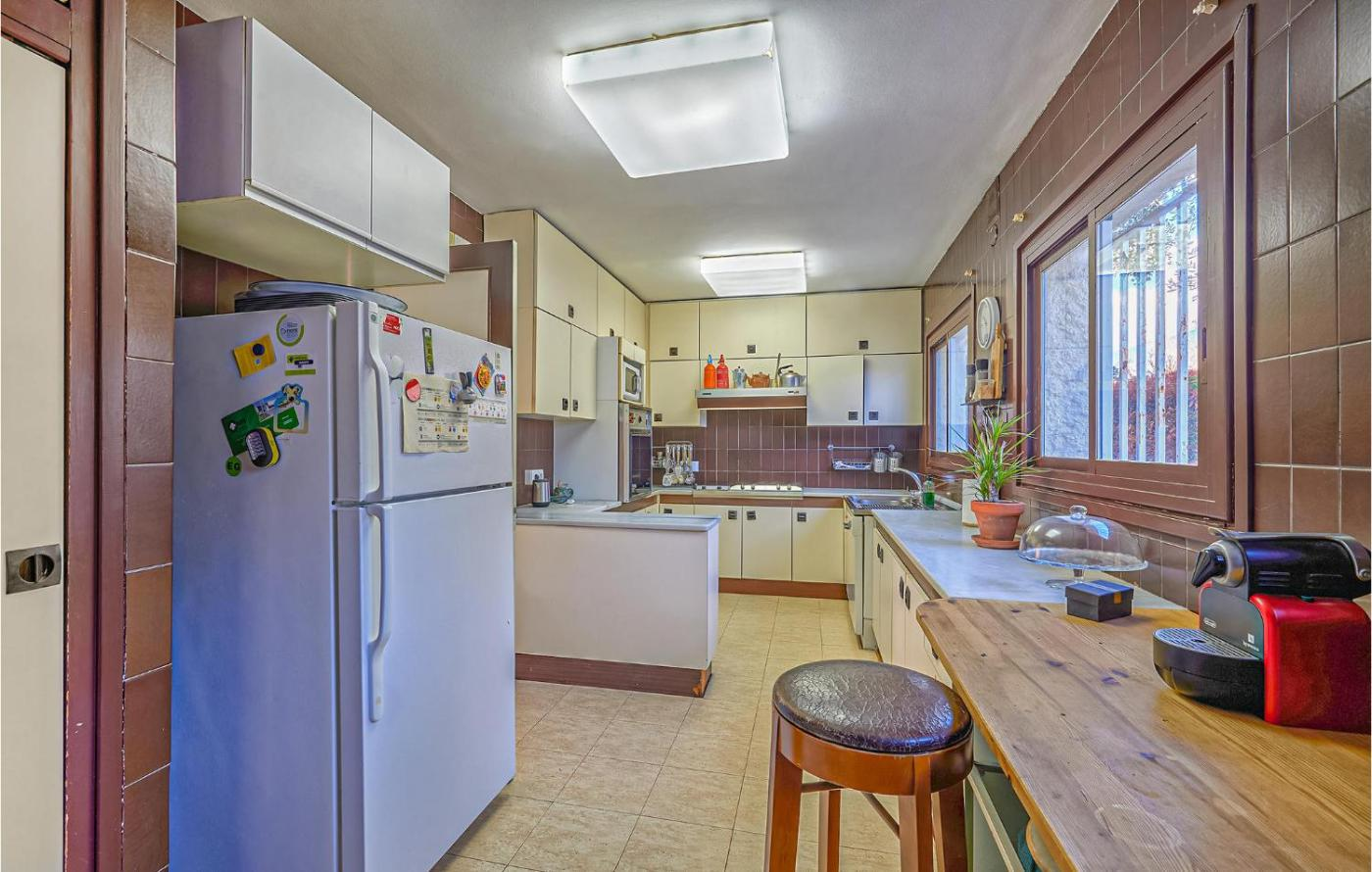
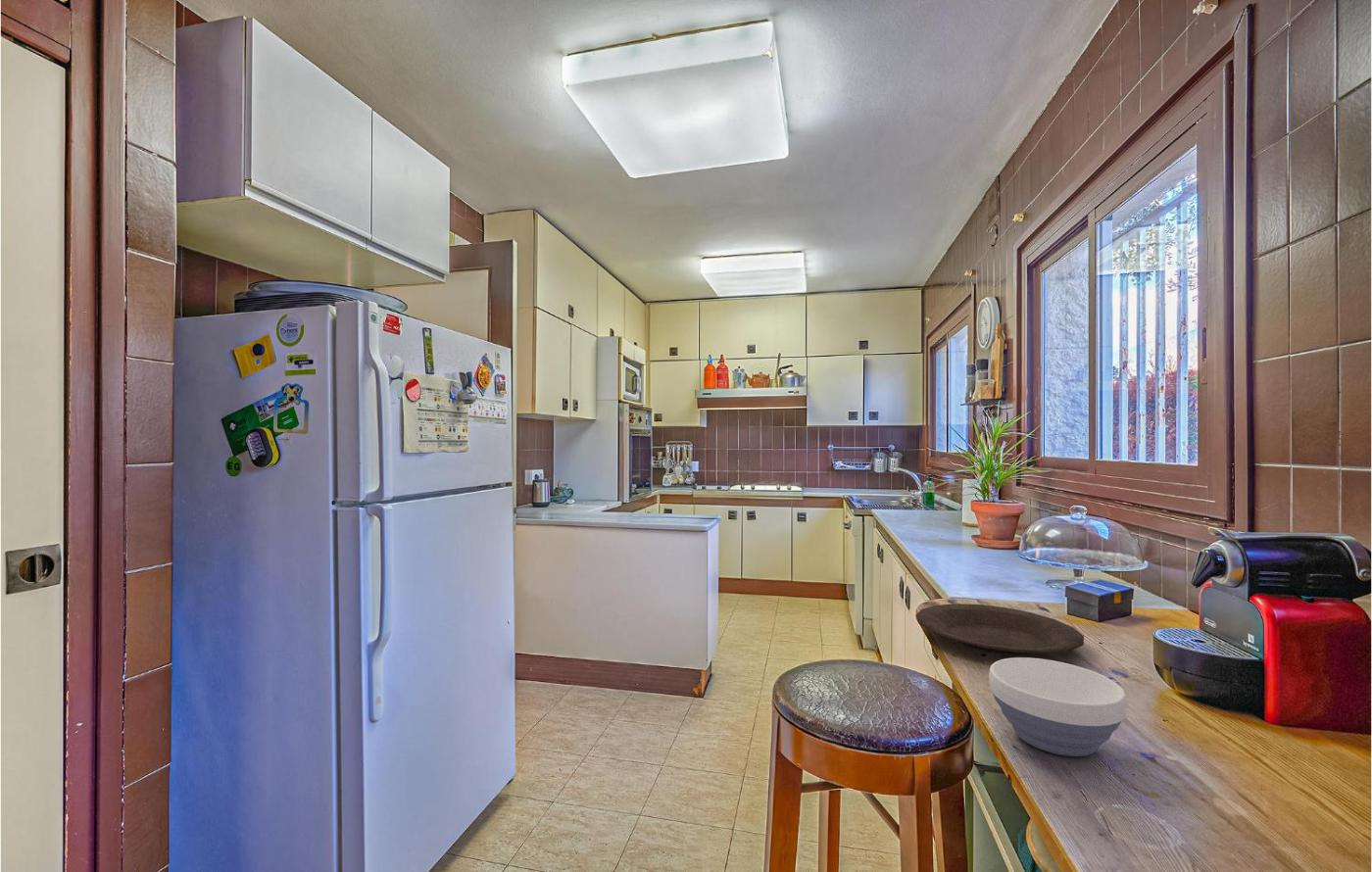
+ bowl [988,656,1127,757]
+ plate [914,603,1085,656]
